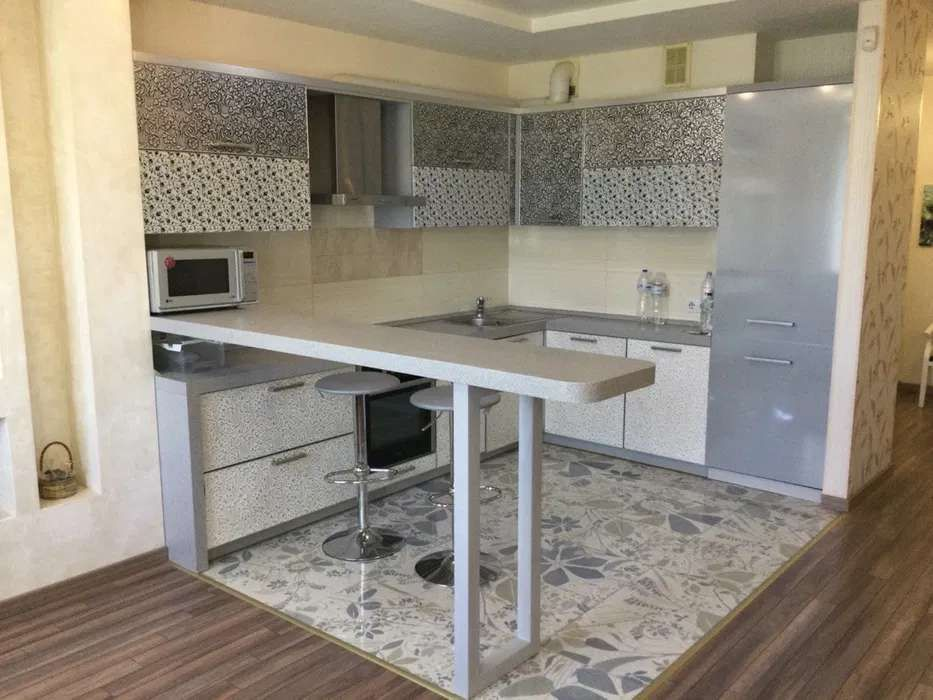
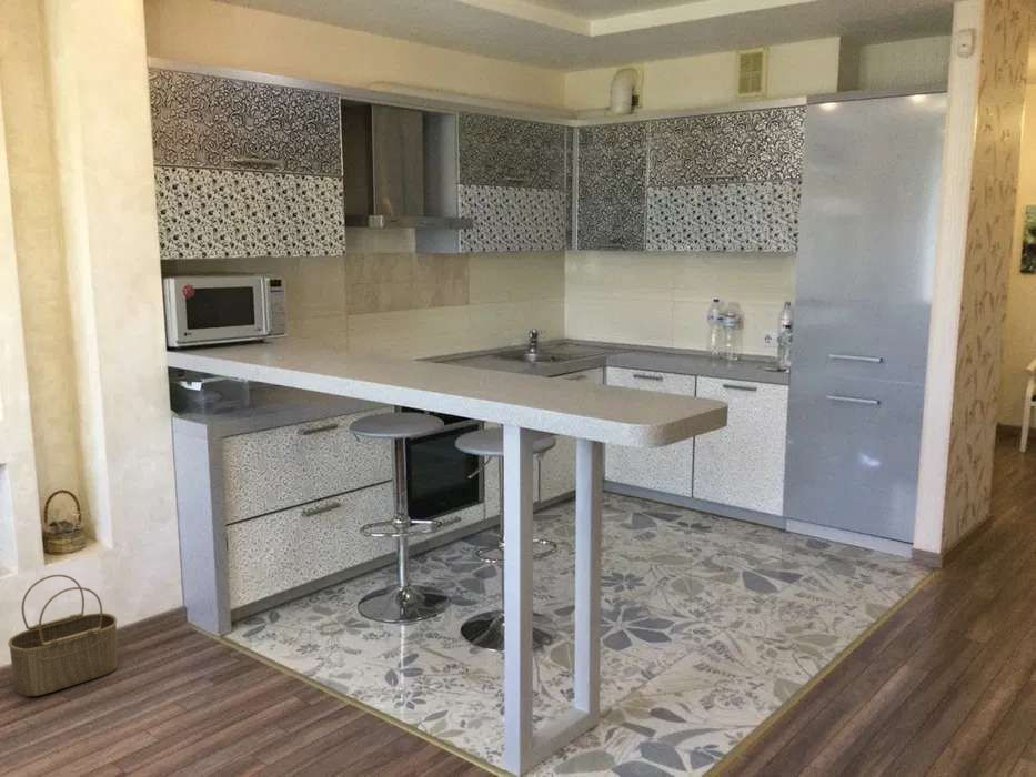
+ wicker basket [7,574,119,697]
